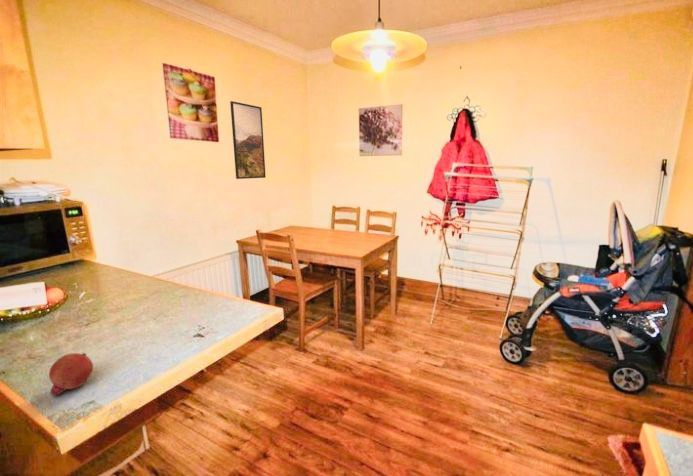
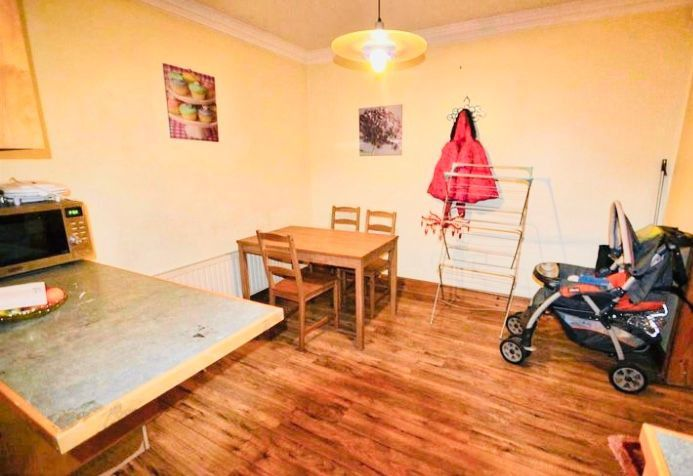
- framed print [229,100,267,180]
- fruit [48,352,94,398]
